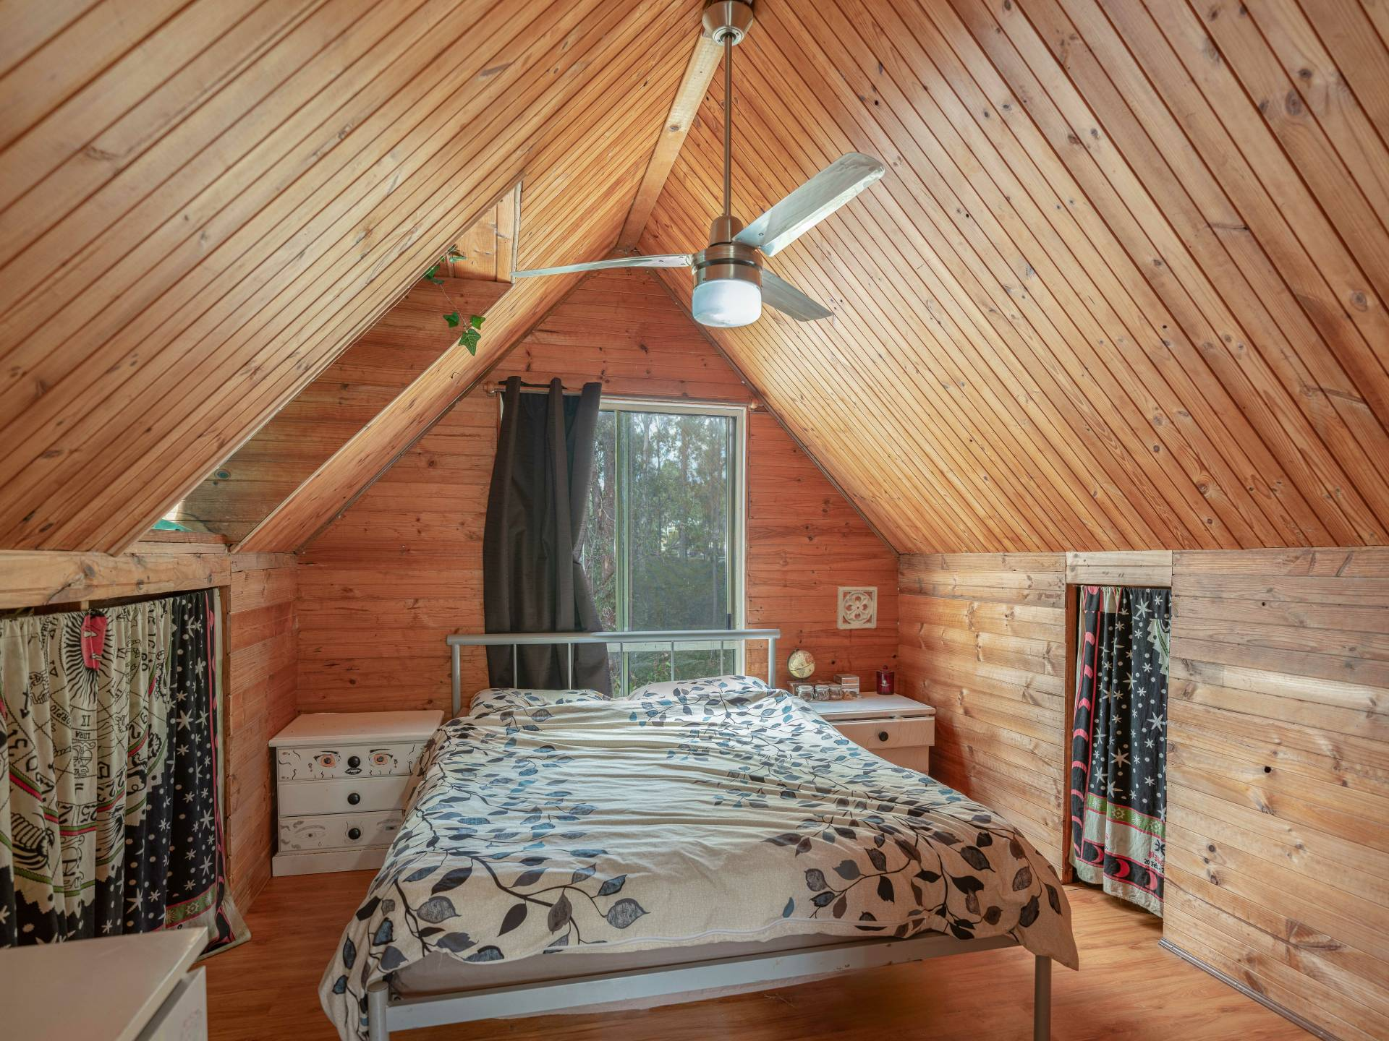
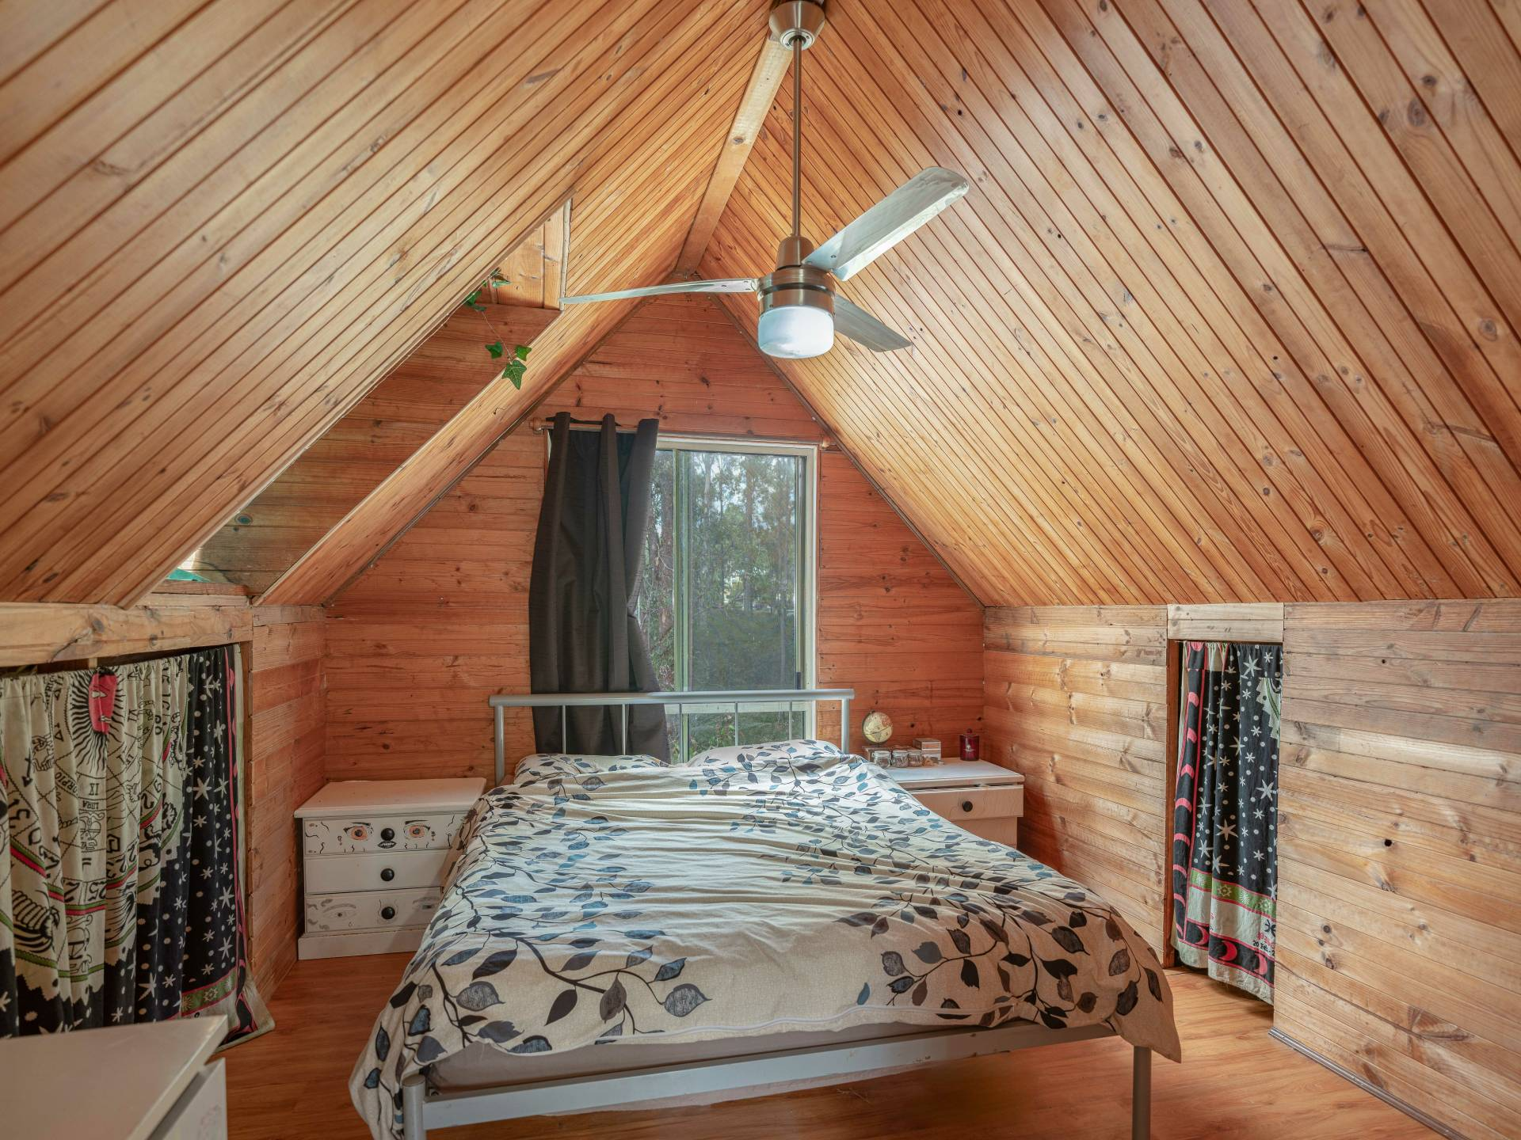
- wall ornament [837,585,878,630]
